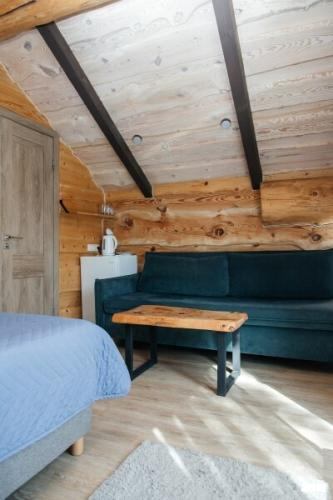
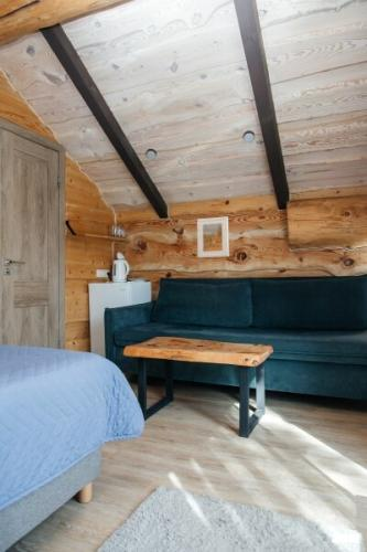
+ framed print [196,215,229,258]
